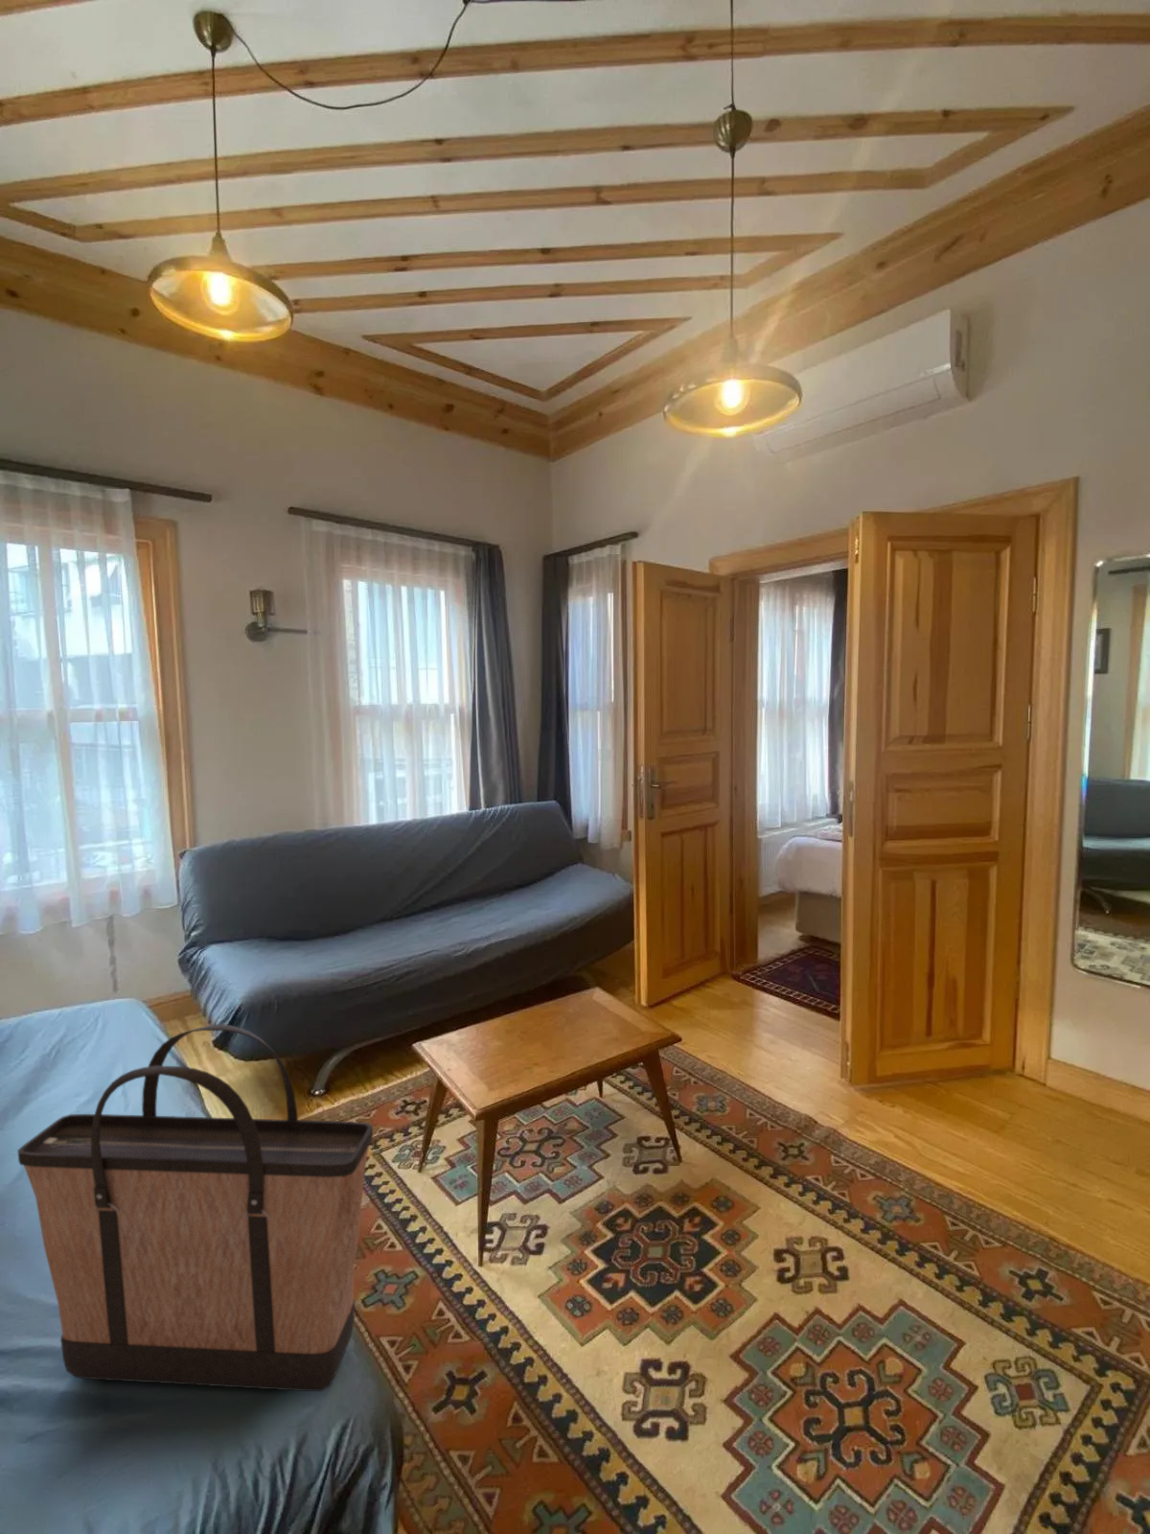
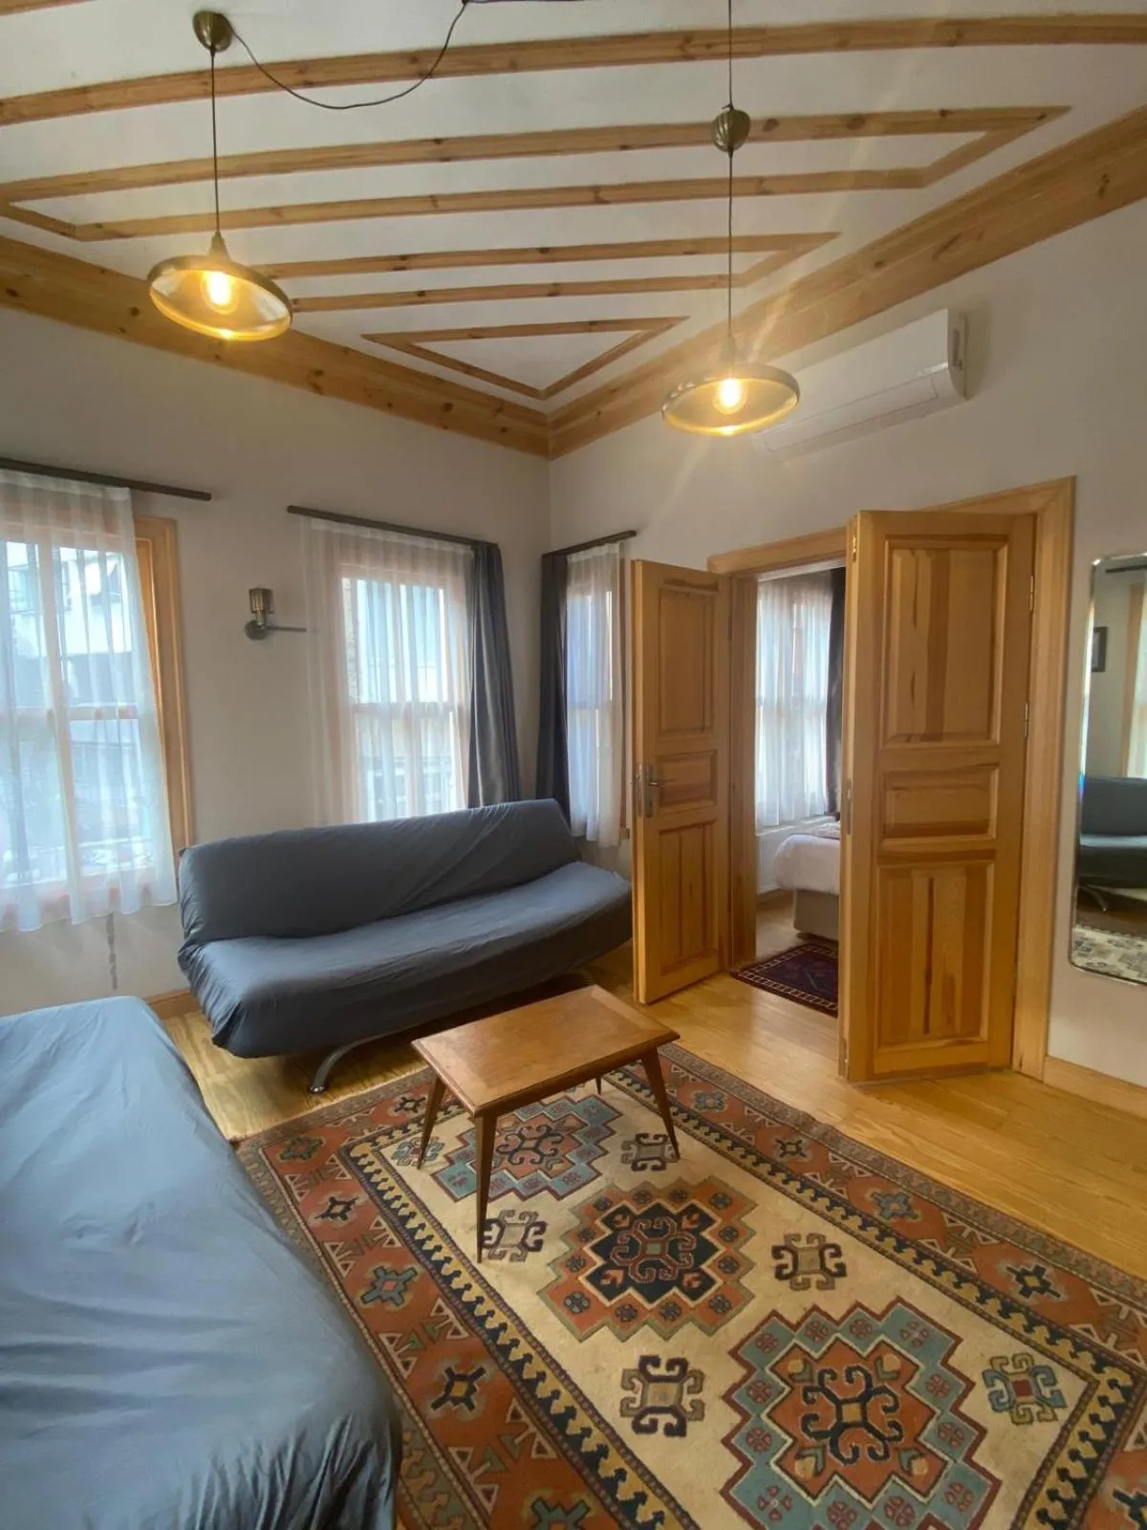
- shopping bag [16,1023,373,1393]
